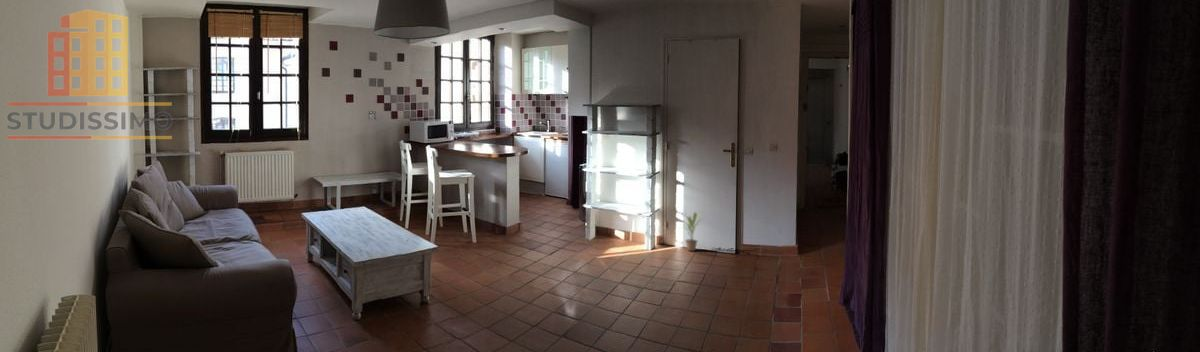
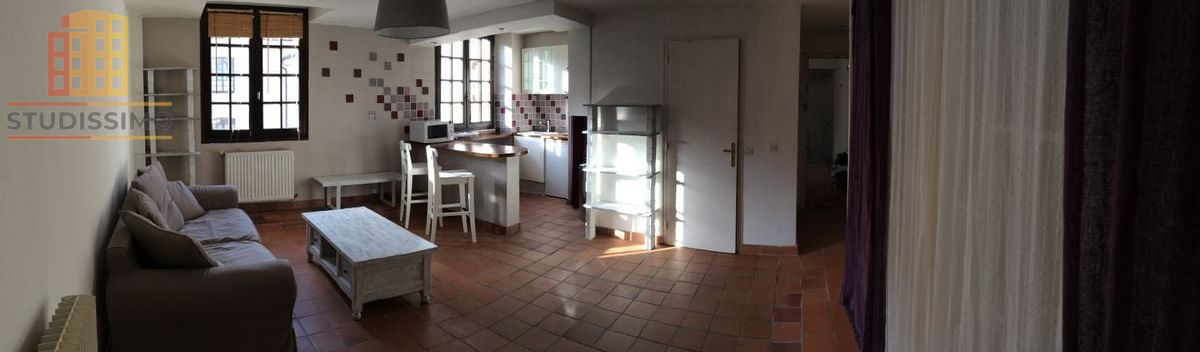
- potted plant [680,212,706,252]
